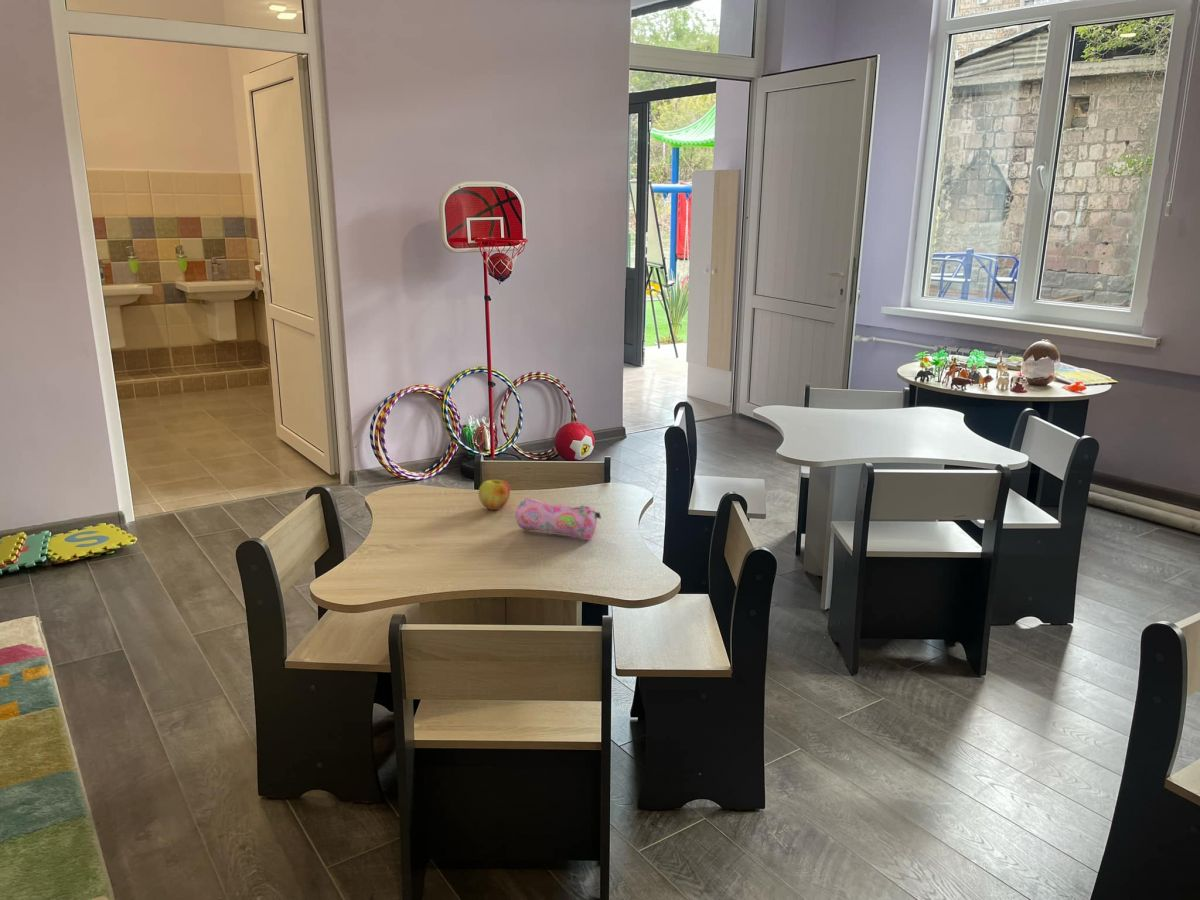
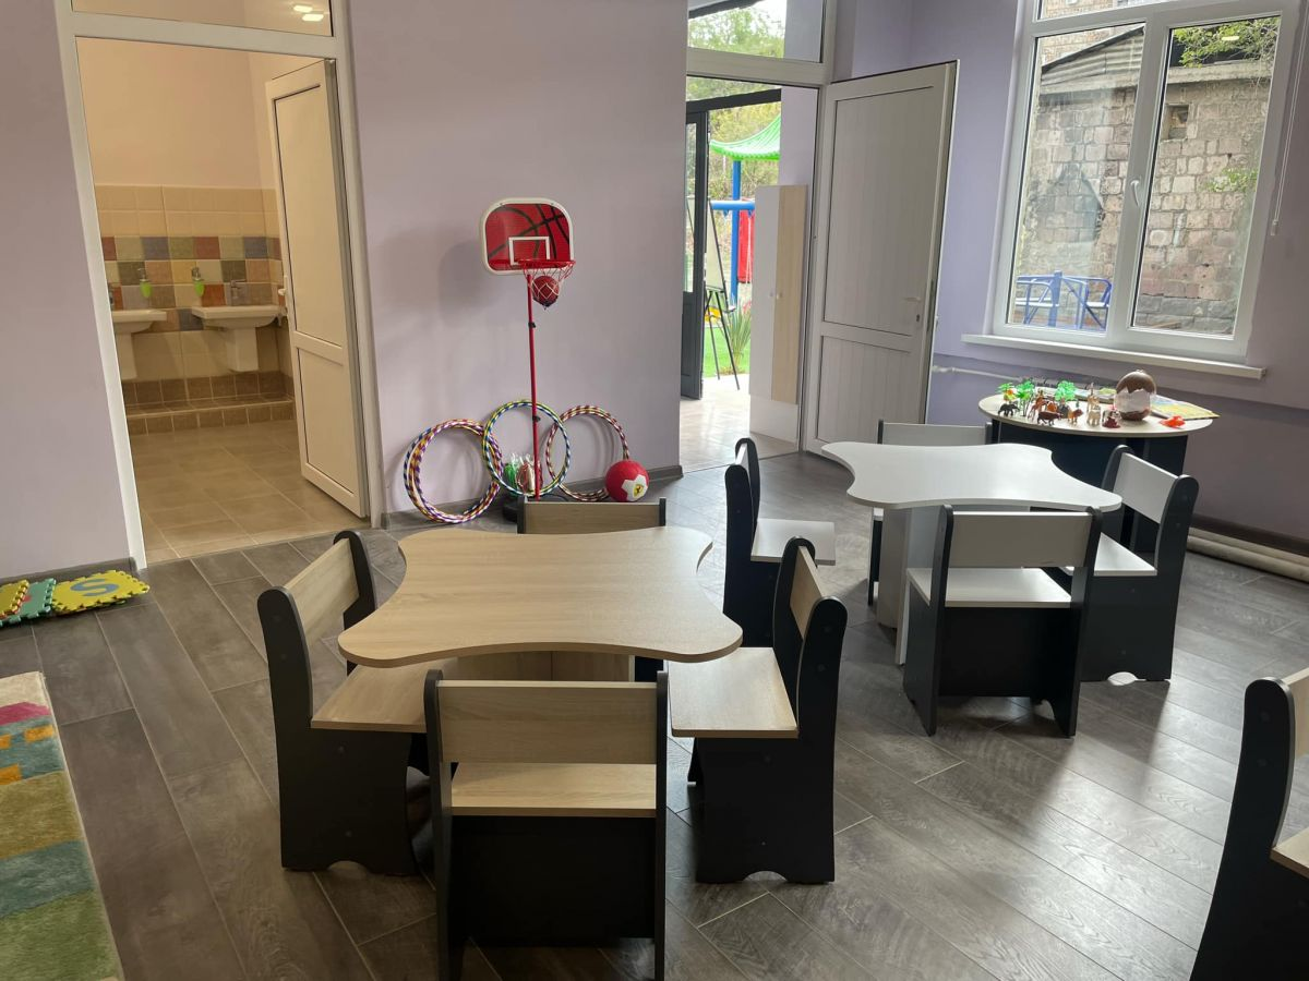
- apple [477,479,511,511]
- pencil case [515,497,602,541]
